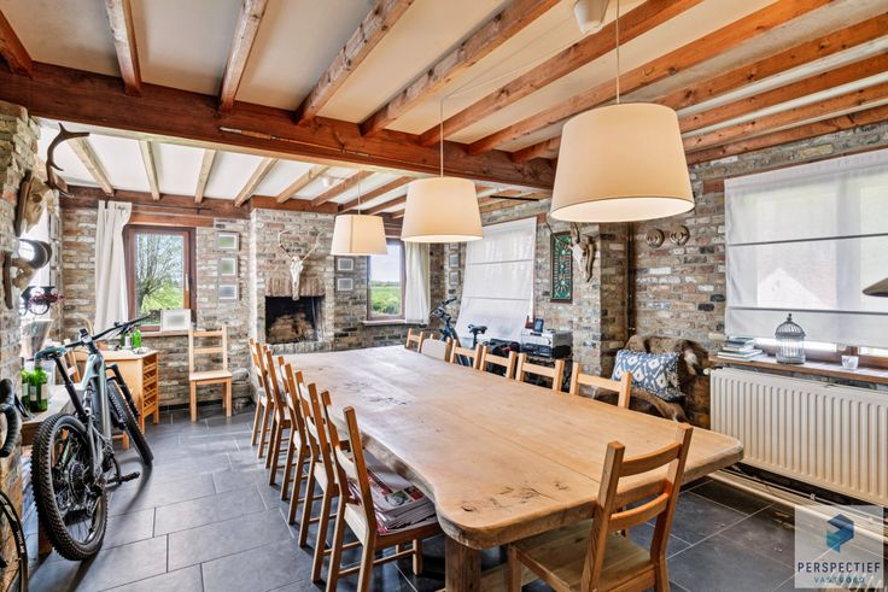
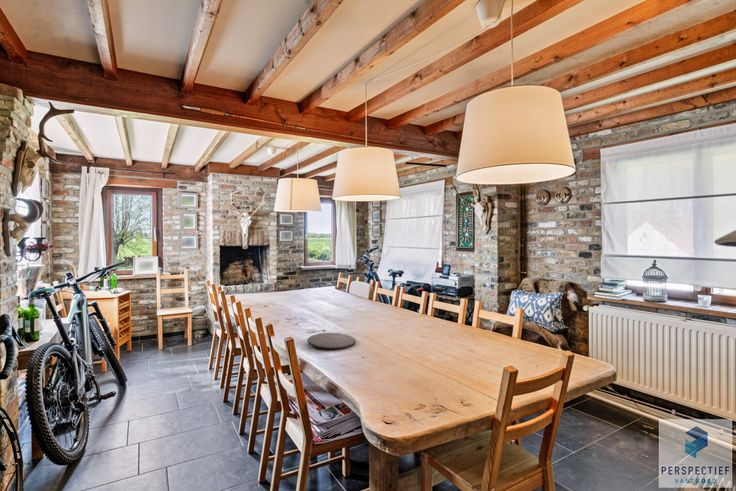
+ plate [306,332,356,350]
